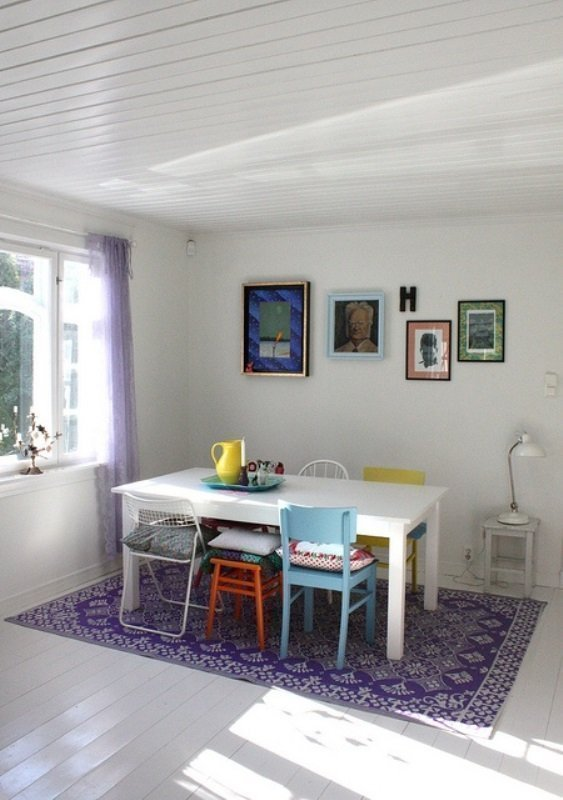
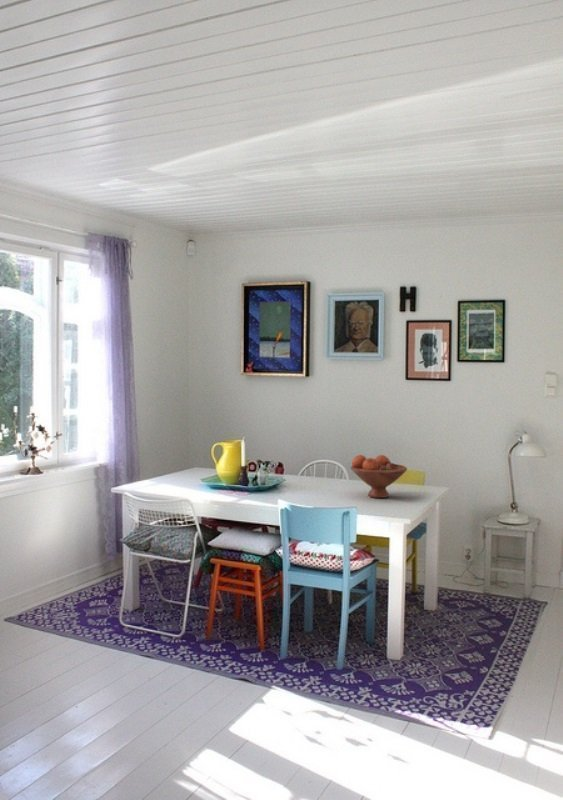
+ fruit bowl [350,454,408,499]
